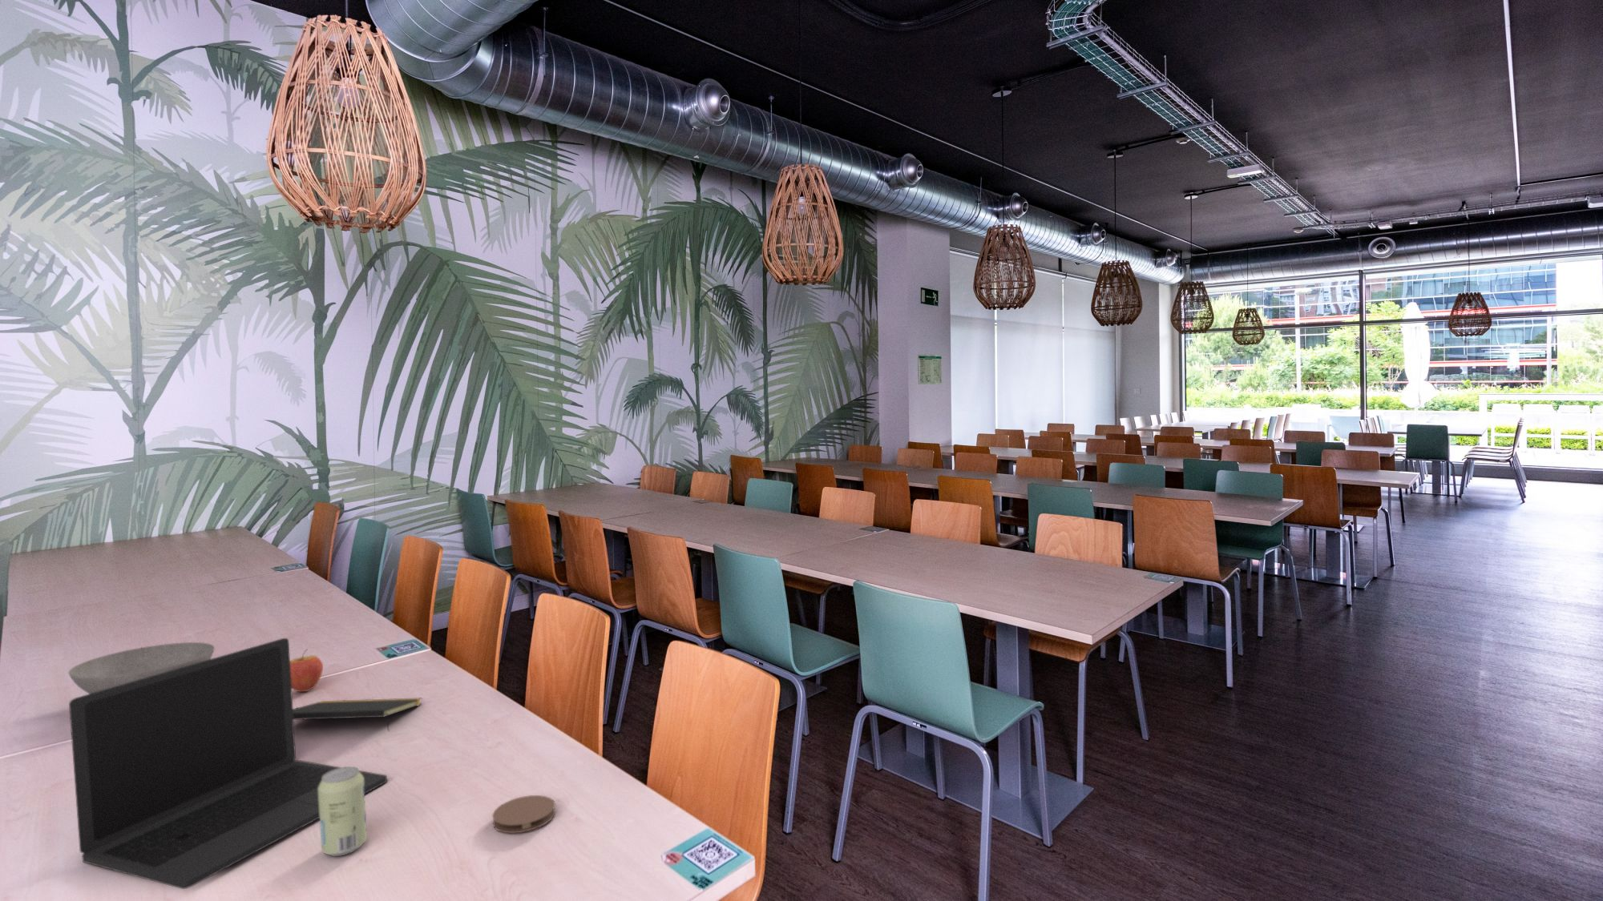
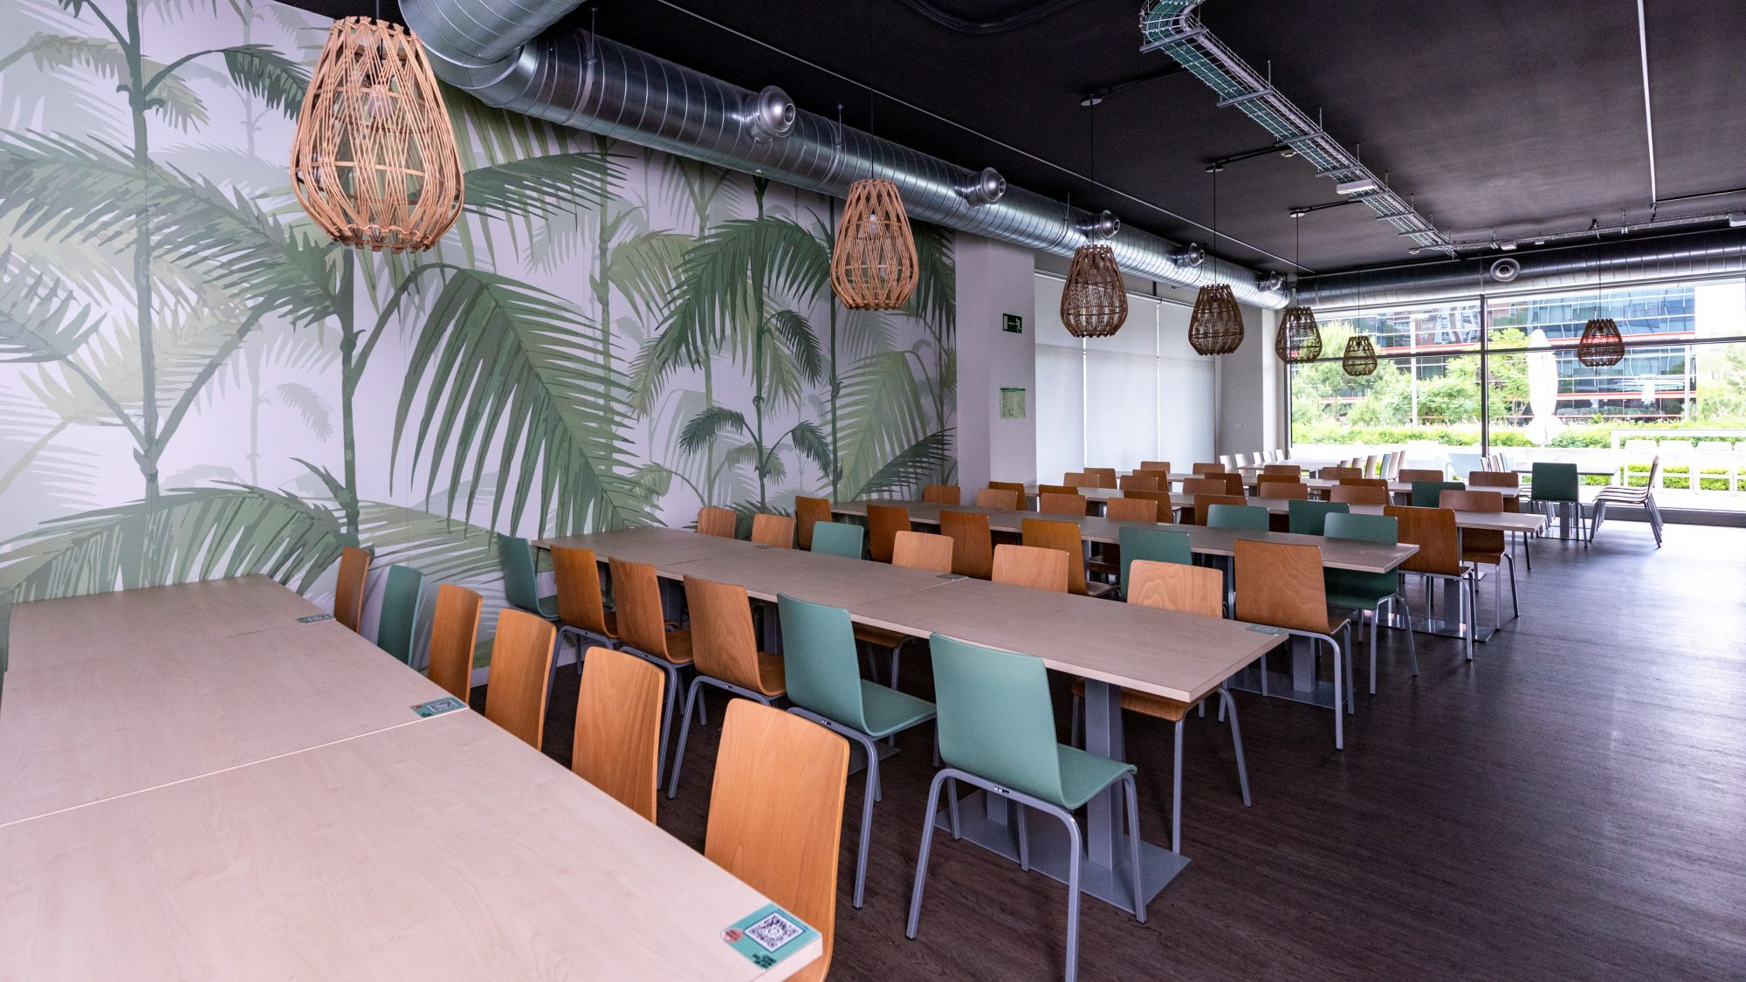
- notepad [293,697,423,732]
- coaster [492,794,556,834]
- fruit [291,648,324,693]
- laptop [68,637,388,890]
- beverage can [318,766,368,857]
- bowl [68,641,216,694]
